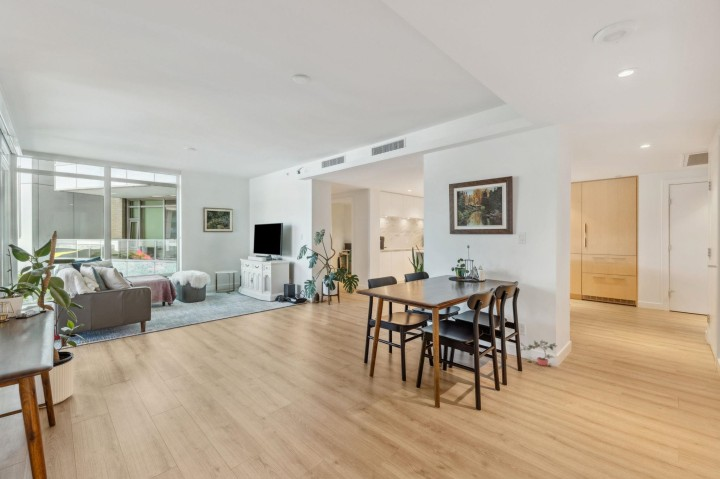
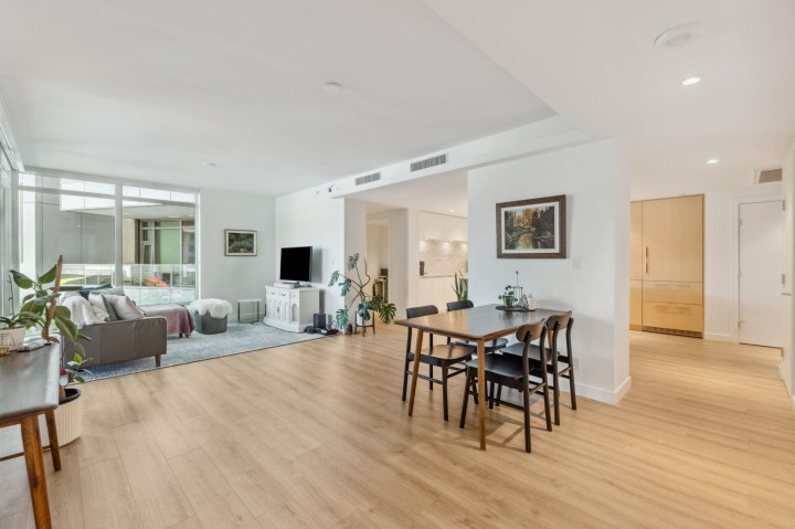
- potted plant [520,339,559,367]
